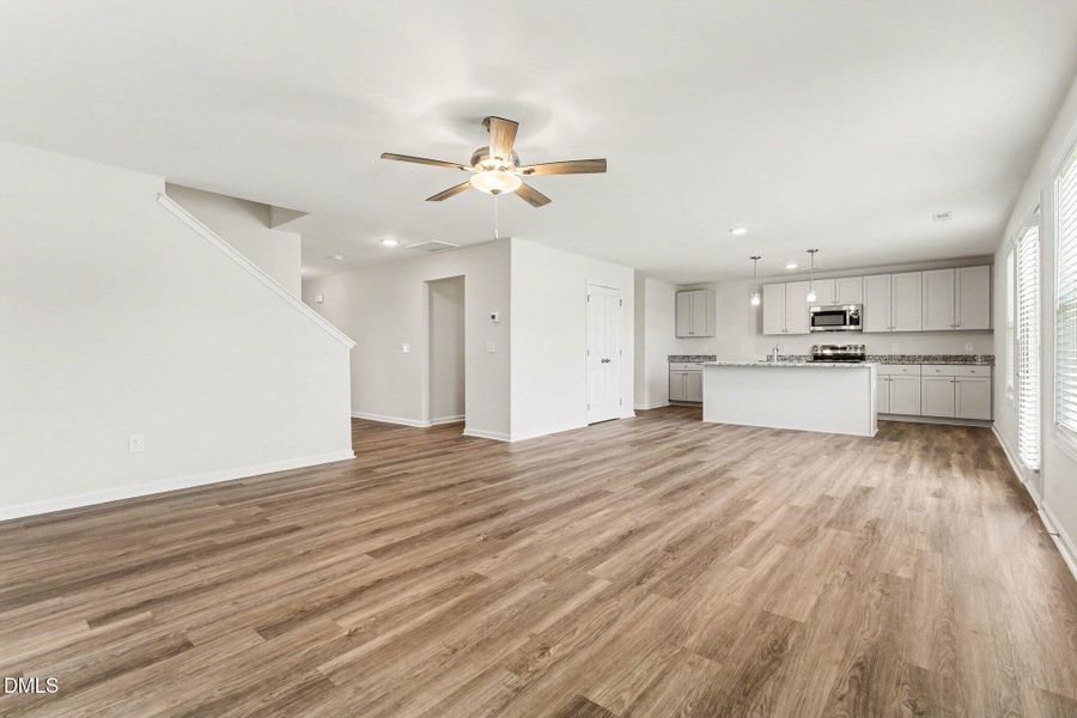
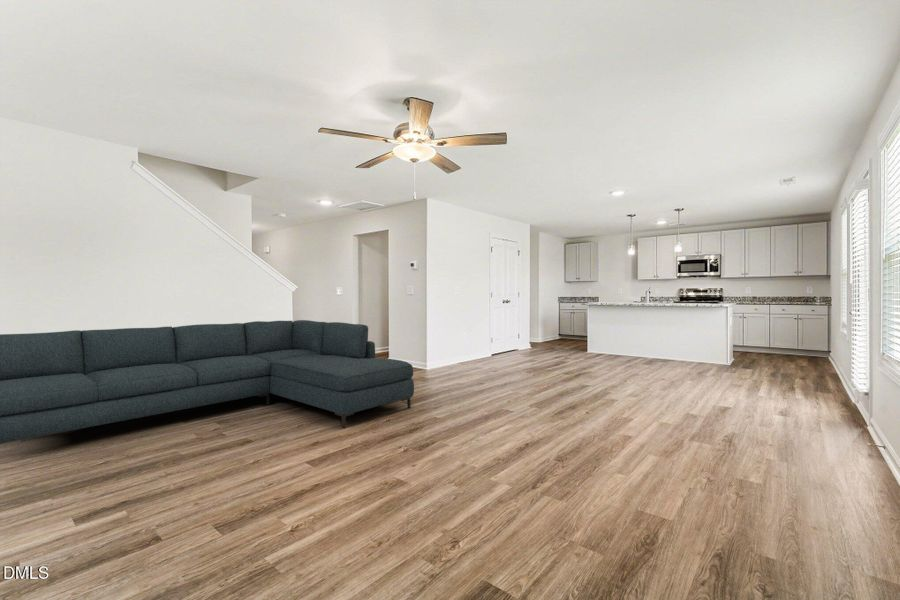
+ sofa [0,319,415,445]
